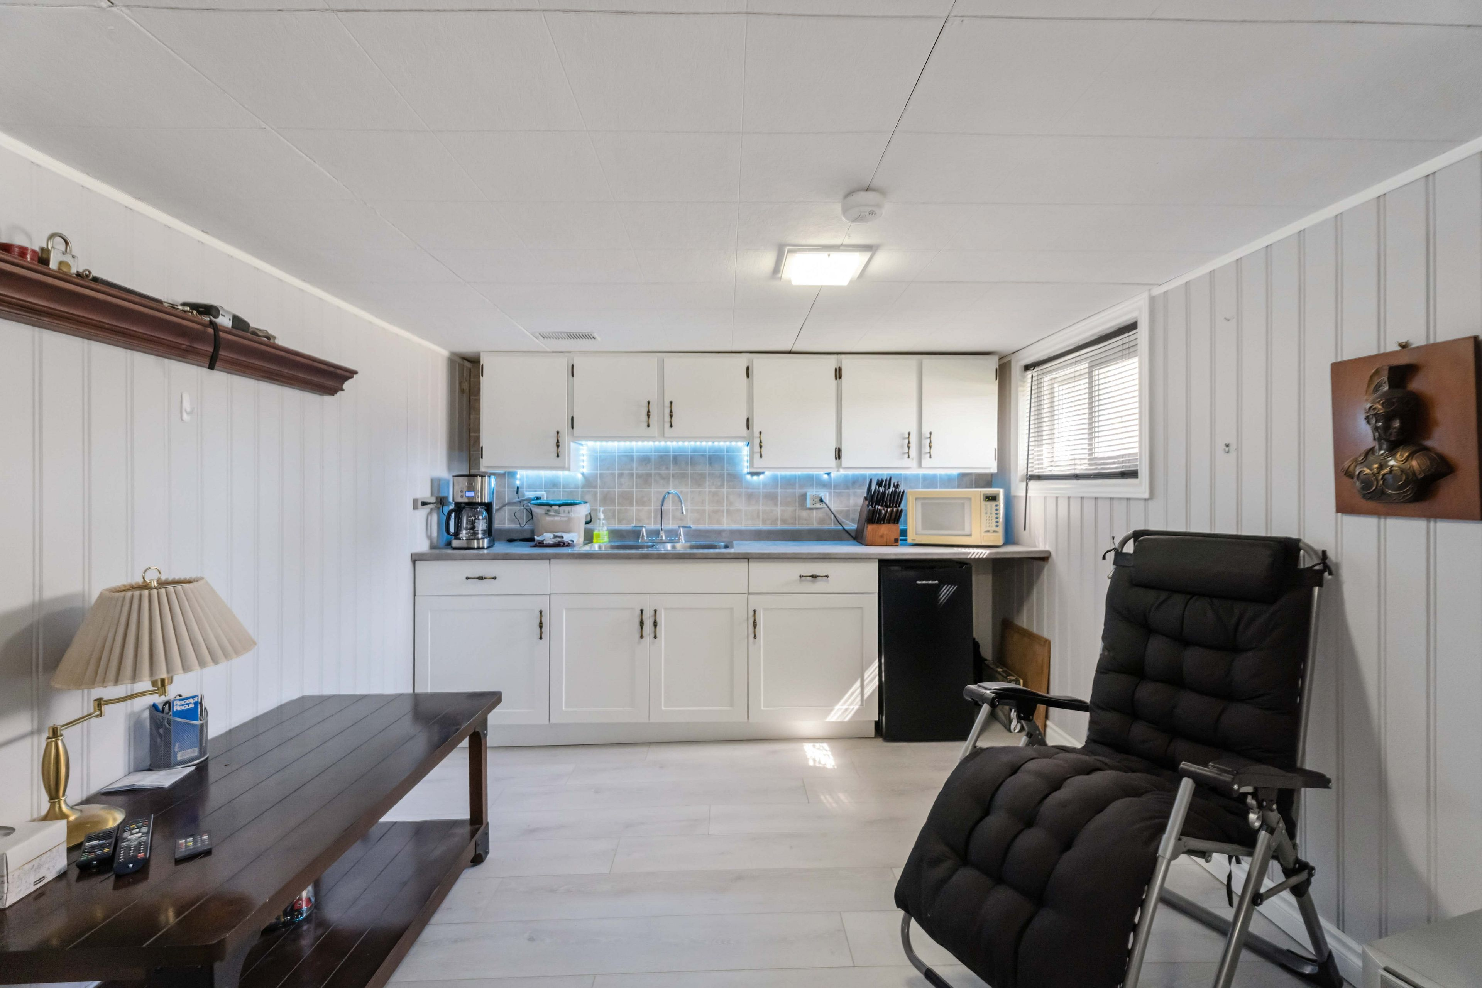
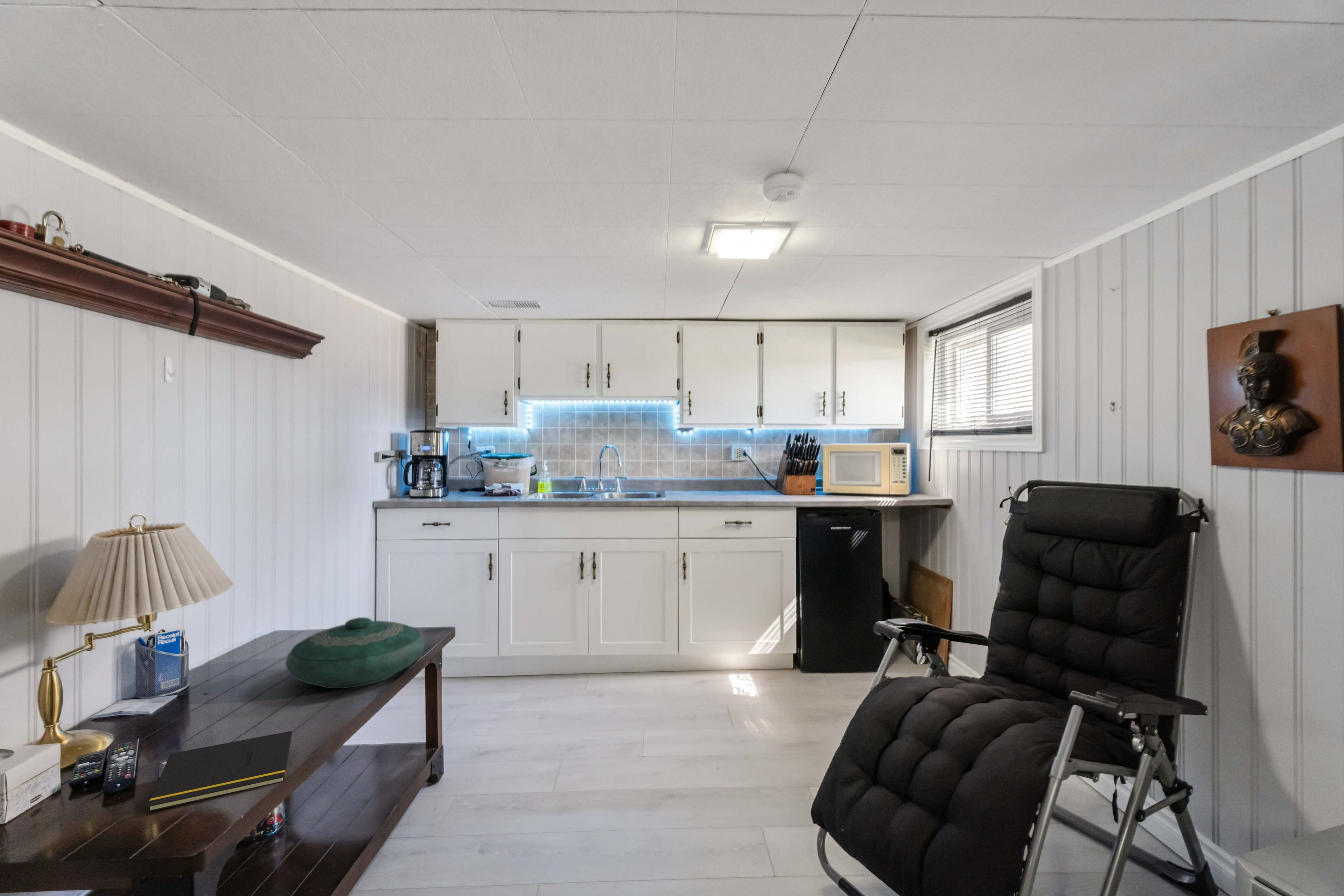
+ decorative bowl [285,617,425,689]
+ notepad [147,730,292,812]
